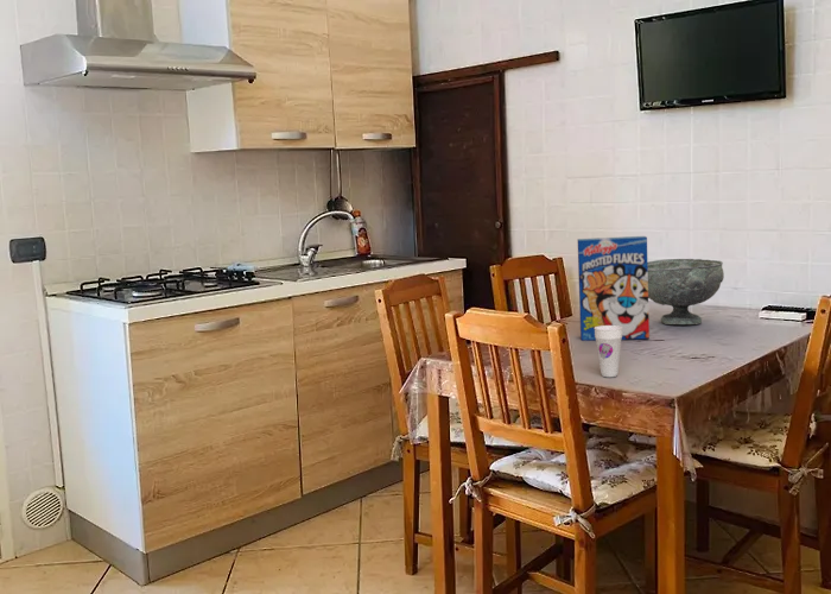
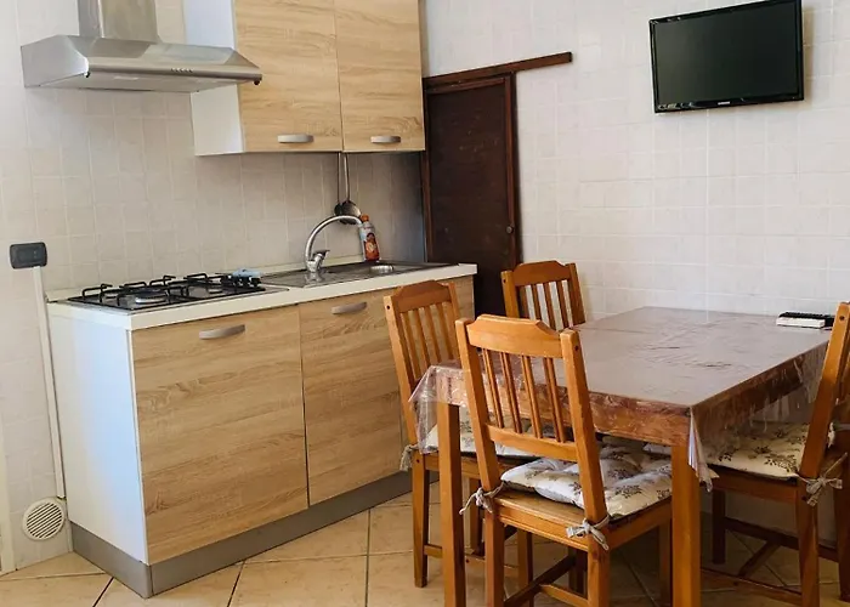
- cereal box [577,235,651,342]
- decorative bowl [647,258,725,326]
- cup [595,326,622,378]
